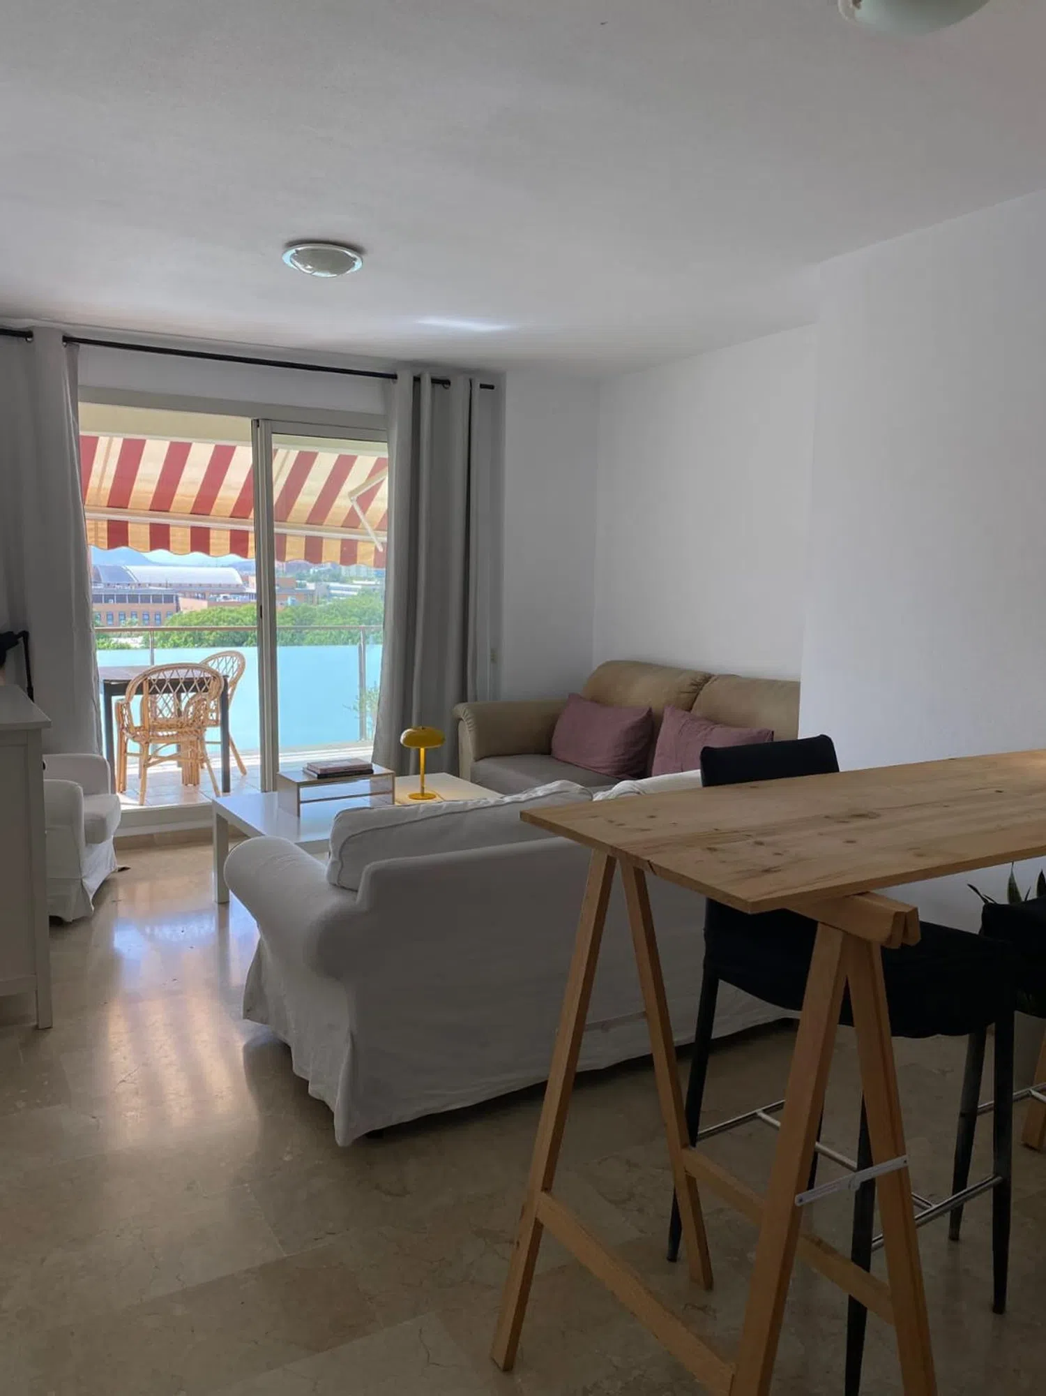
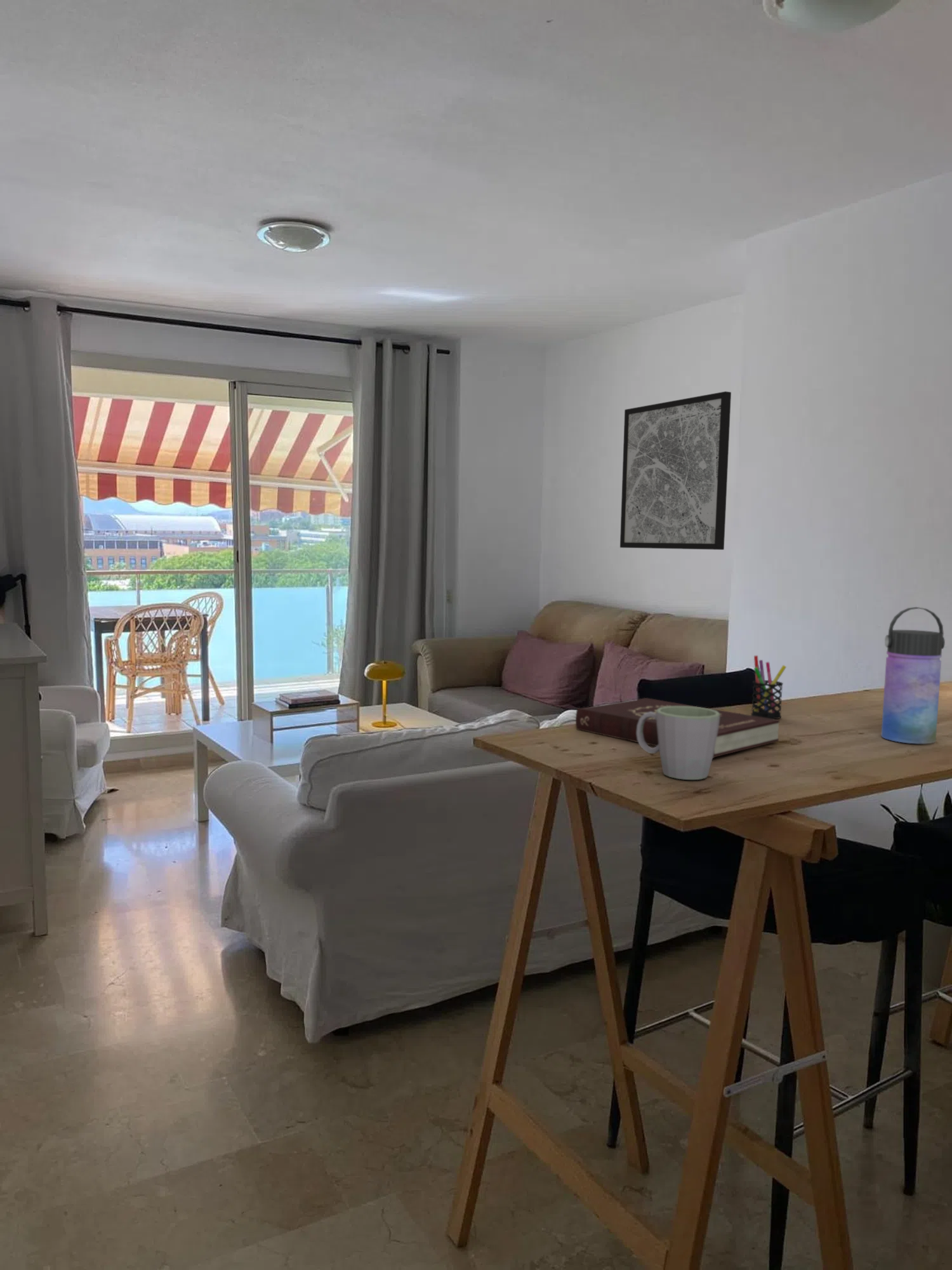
+ pen holder [750,655,787,719]
+ book [575,697,781,759]
+ water bottle [881,606,946,744]
+ mug [637,706,720,780]
+ wall art [619,391,732,551]
